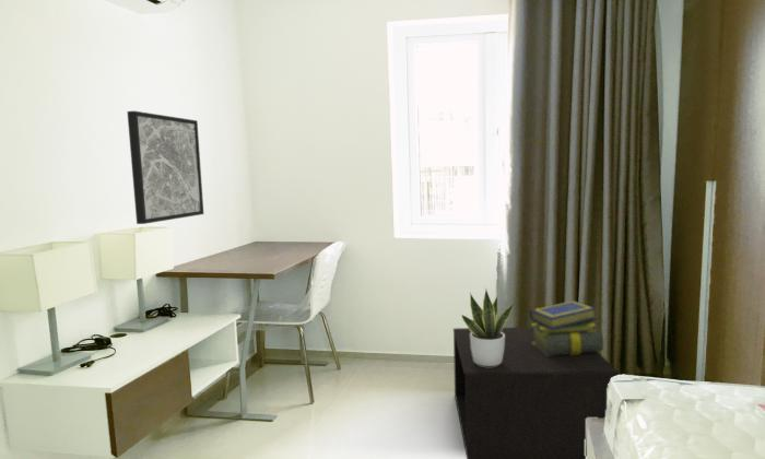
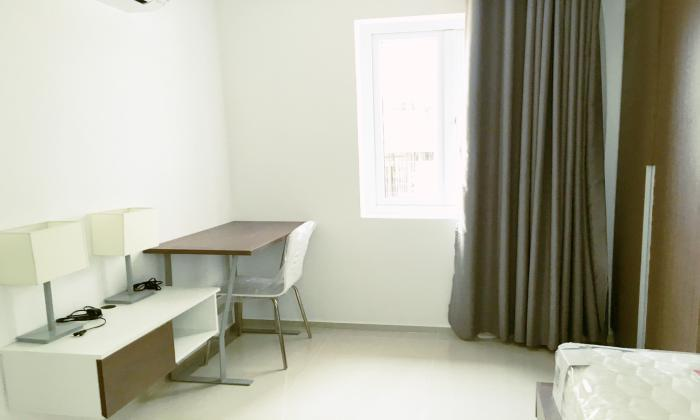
- wall art [126,110,204,225]
- stack of books [529,299,604,356]
- nightstand [452,326,620,459]
- potted plant [460,289,515,367]
